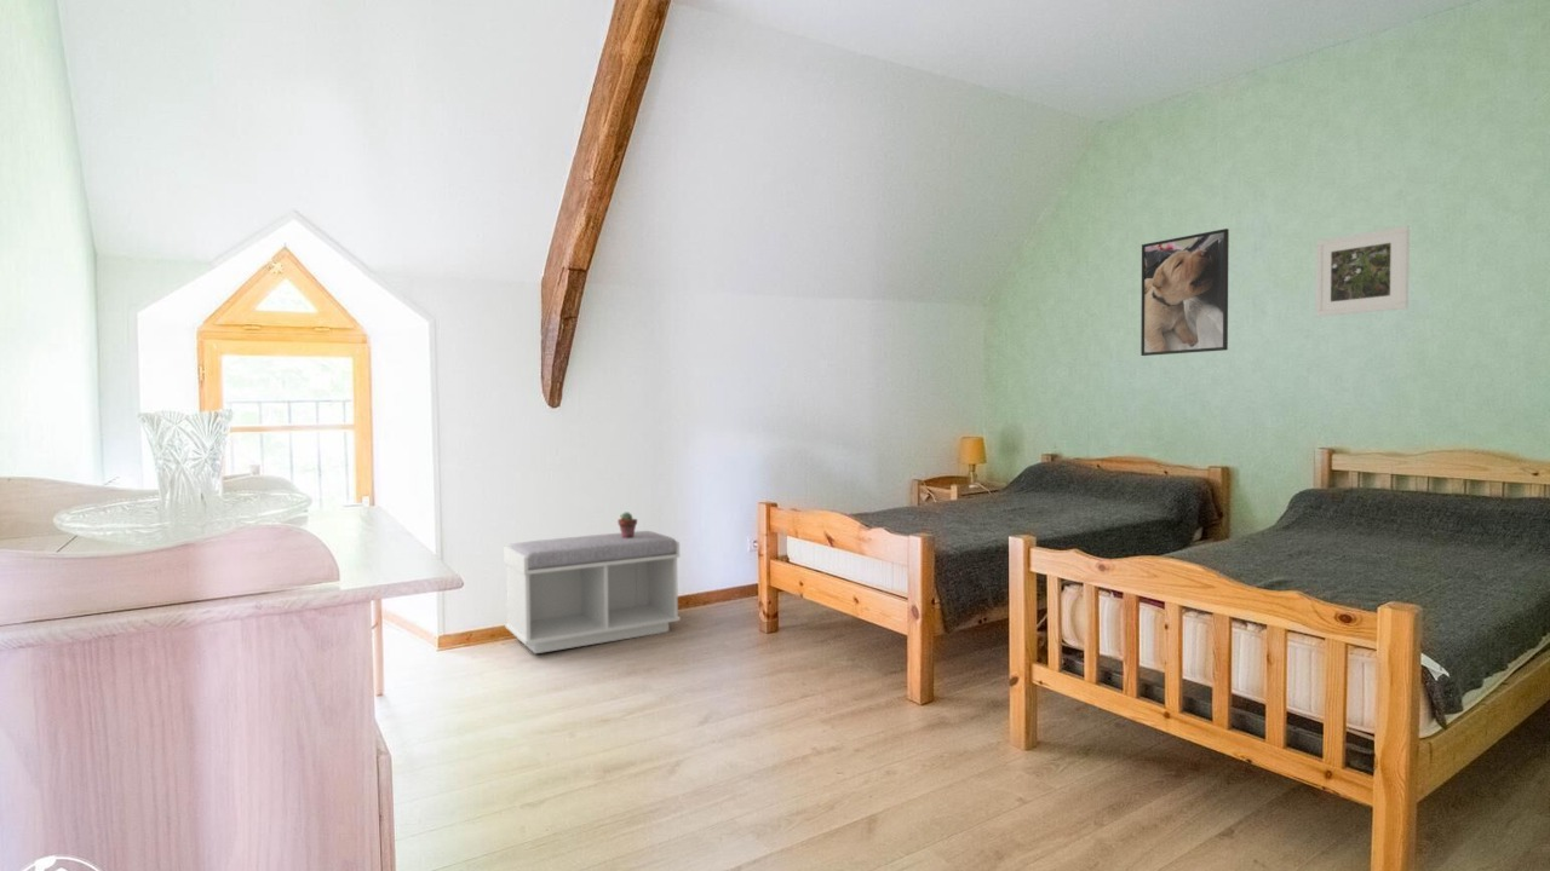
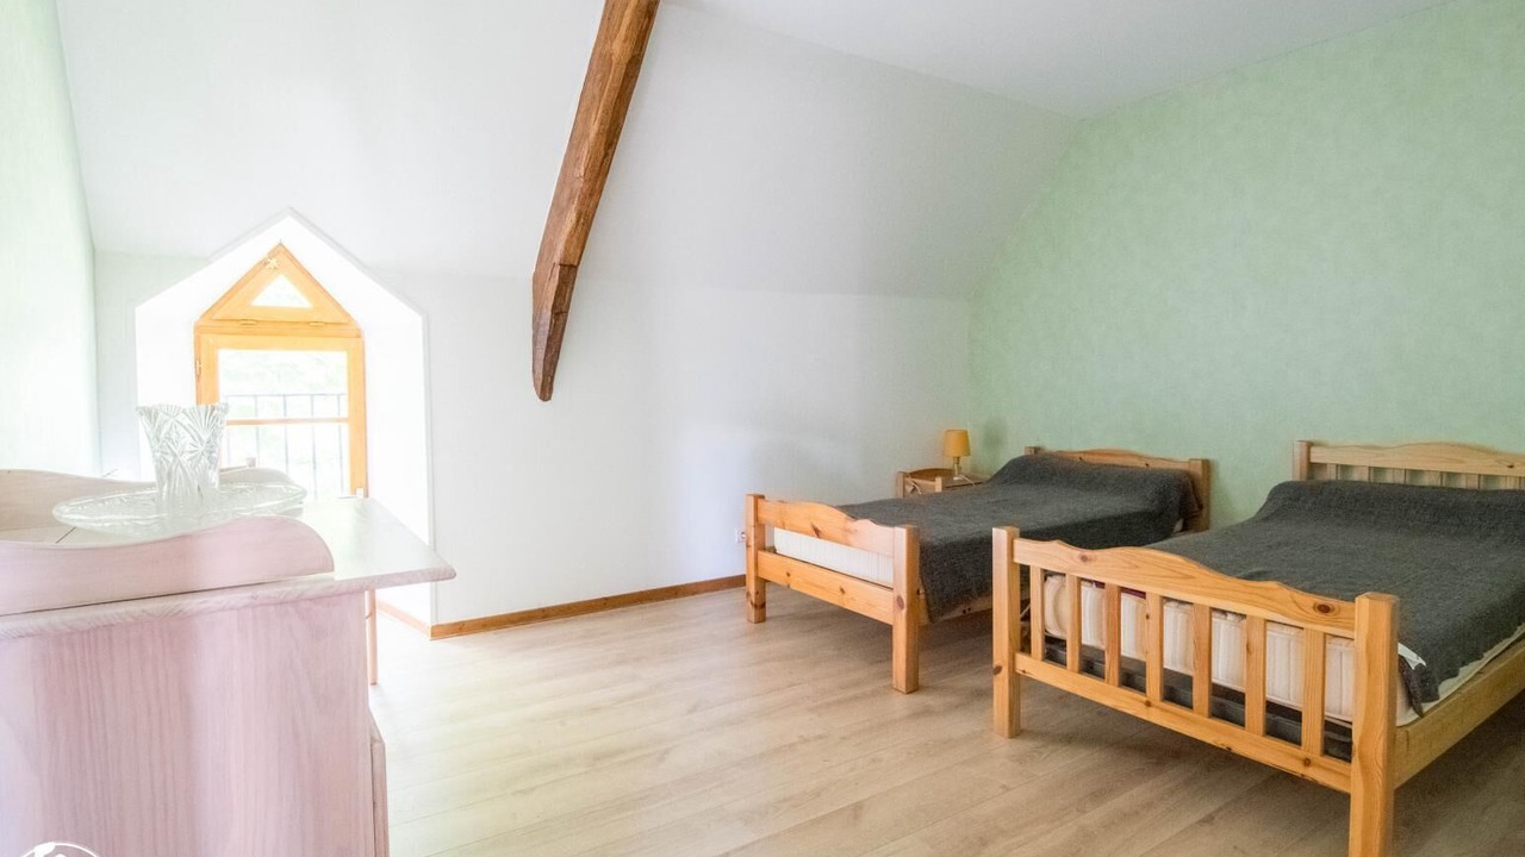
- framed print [1314,225,1411,318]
- bench [503,530,682,654]
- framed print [1139,227,1230,357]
- potted succulent [616,511,638,538]
